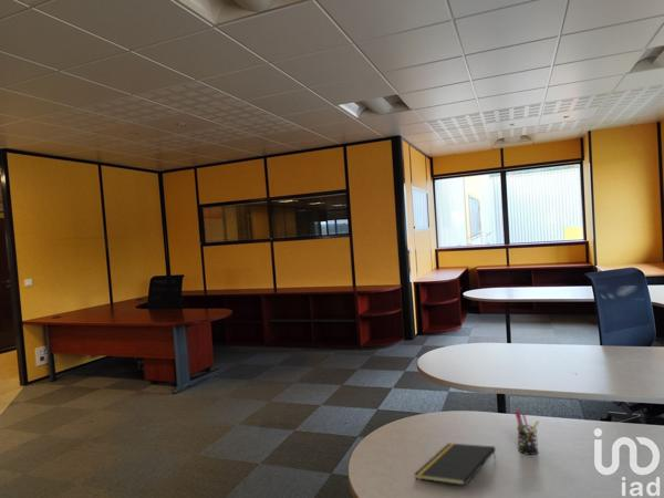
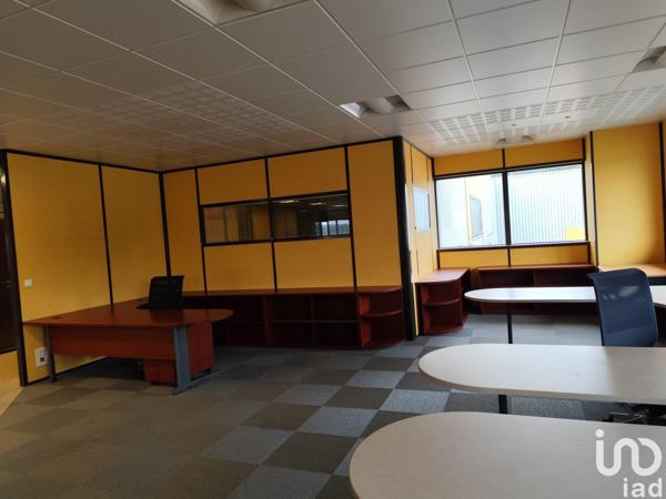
- notepad [414,443,497,486]
- pen holder [515,409,540,456]
